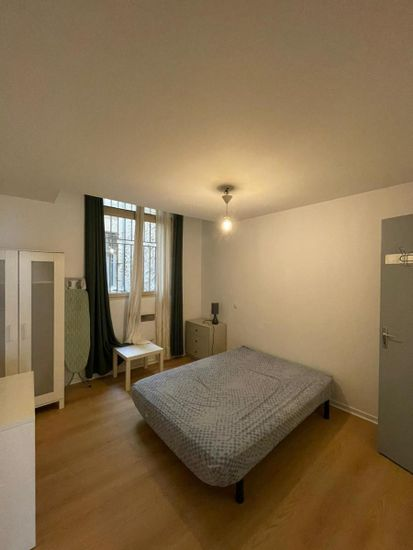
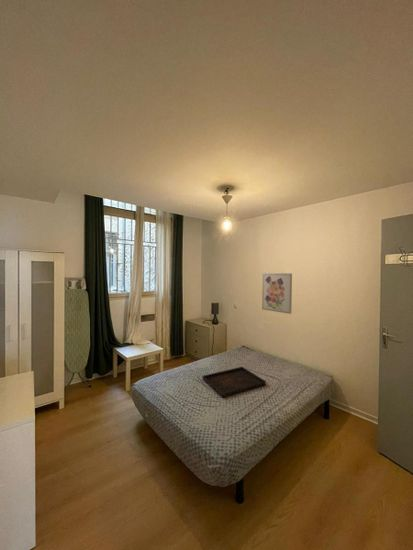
+ wall art [261,272,293,315]
+ serving tray [201,366,267,398]
